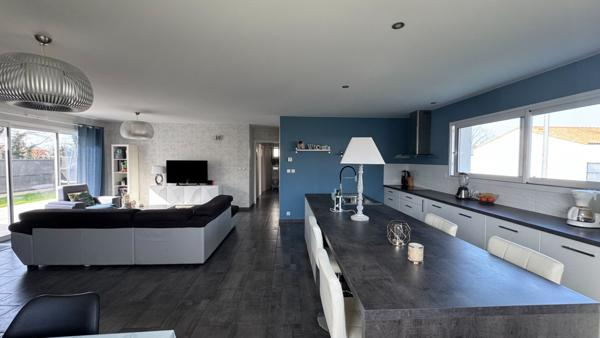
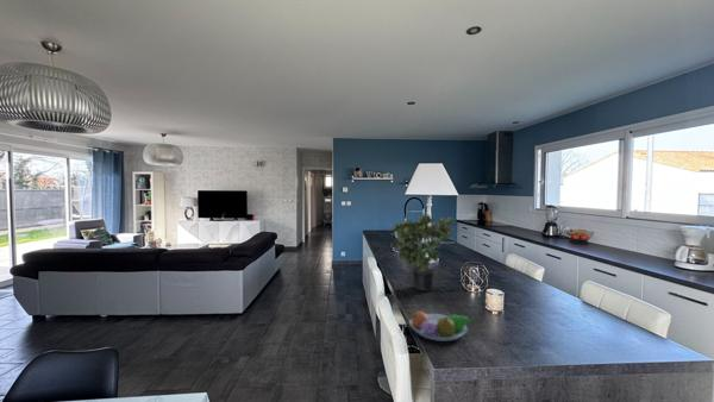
+ potted plant [389,213,457,293]
+ fruit bowl [408,310,475,343]
